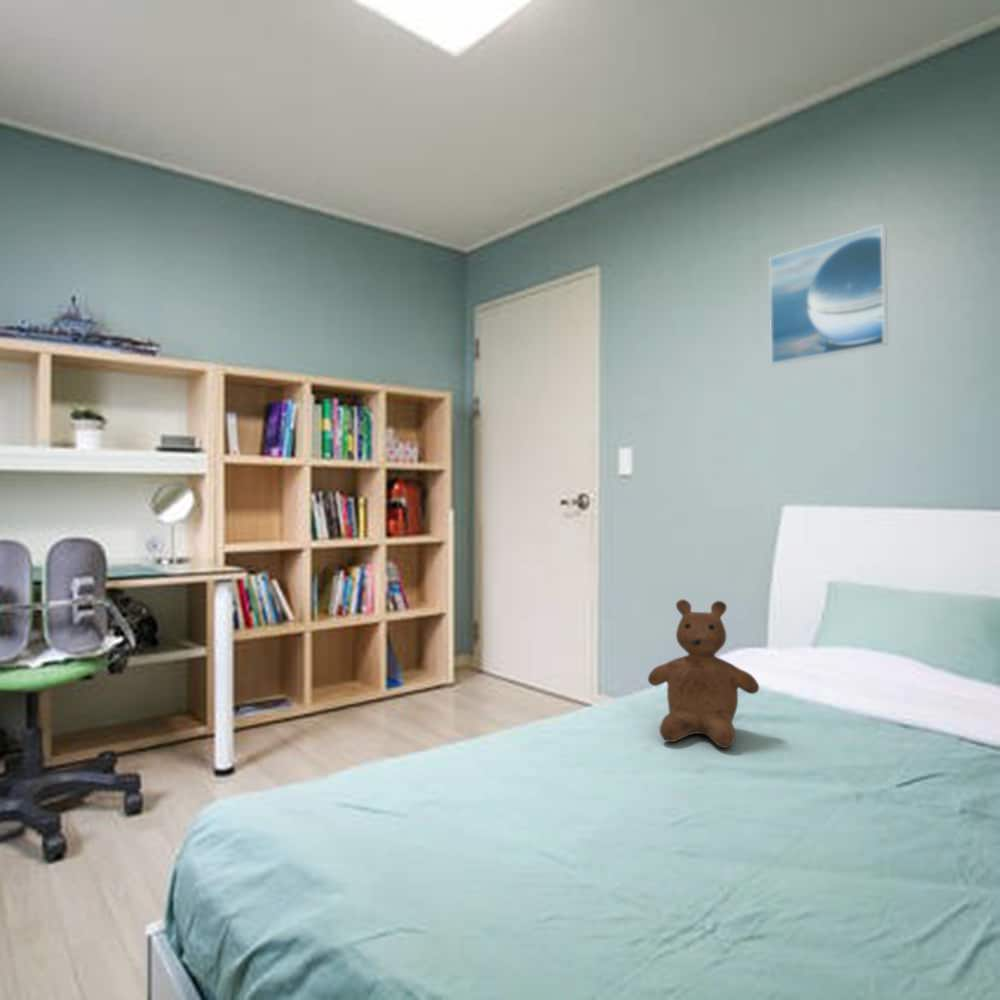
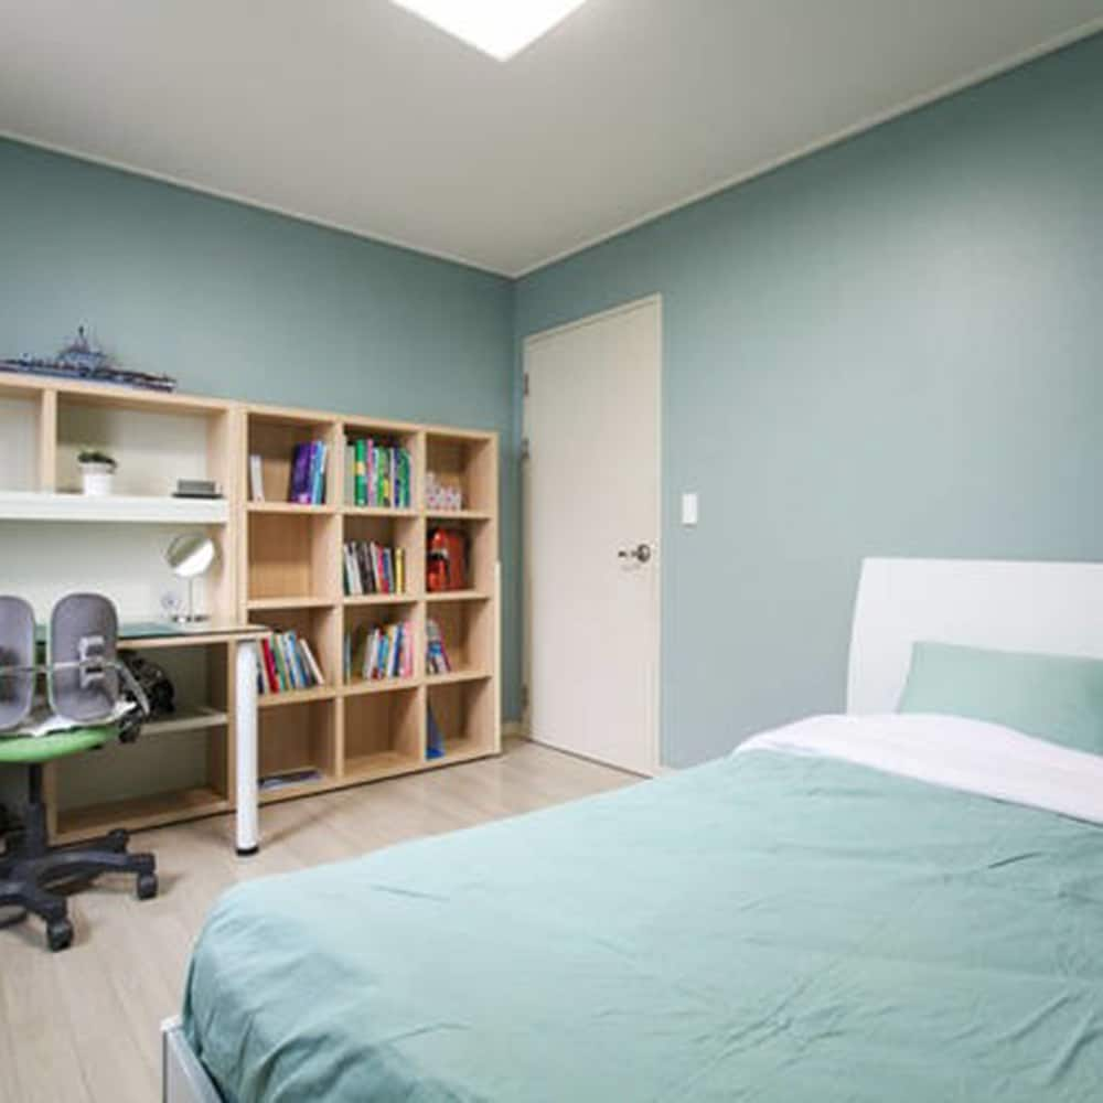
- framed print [769,223,889,366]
- teddy bear [647,598,760,749]
